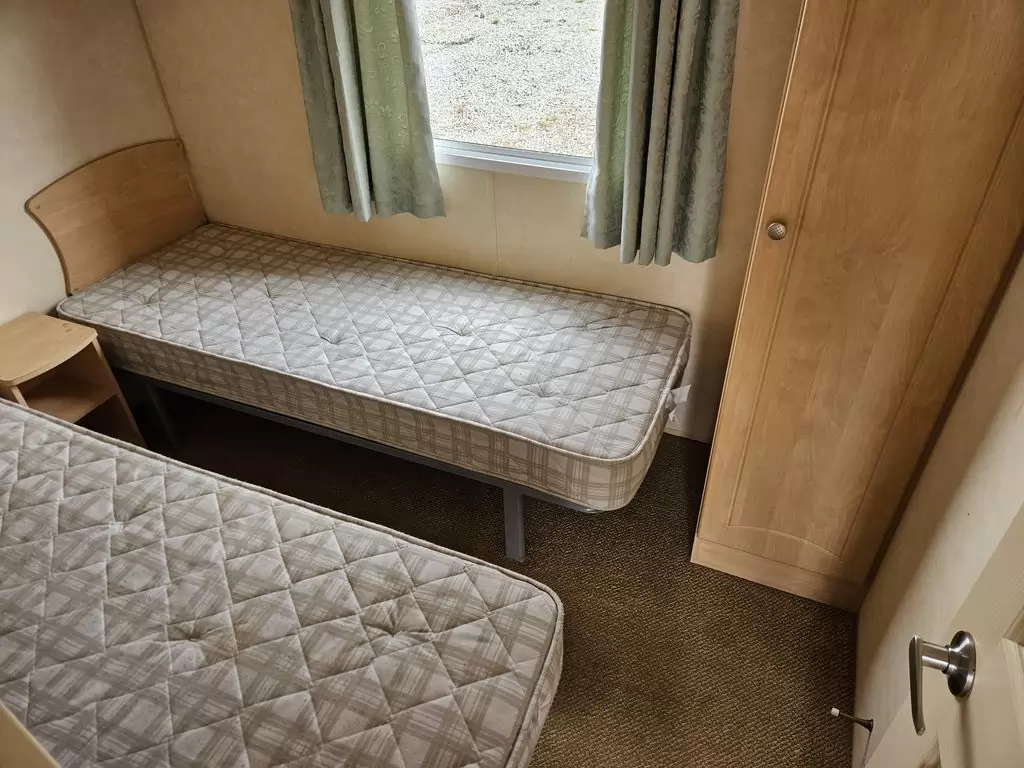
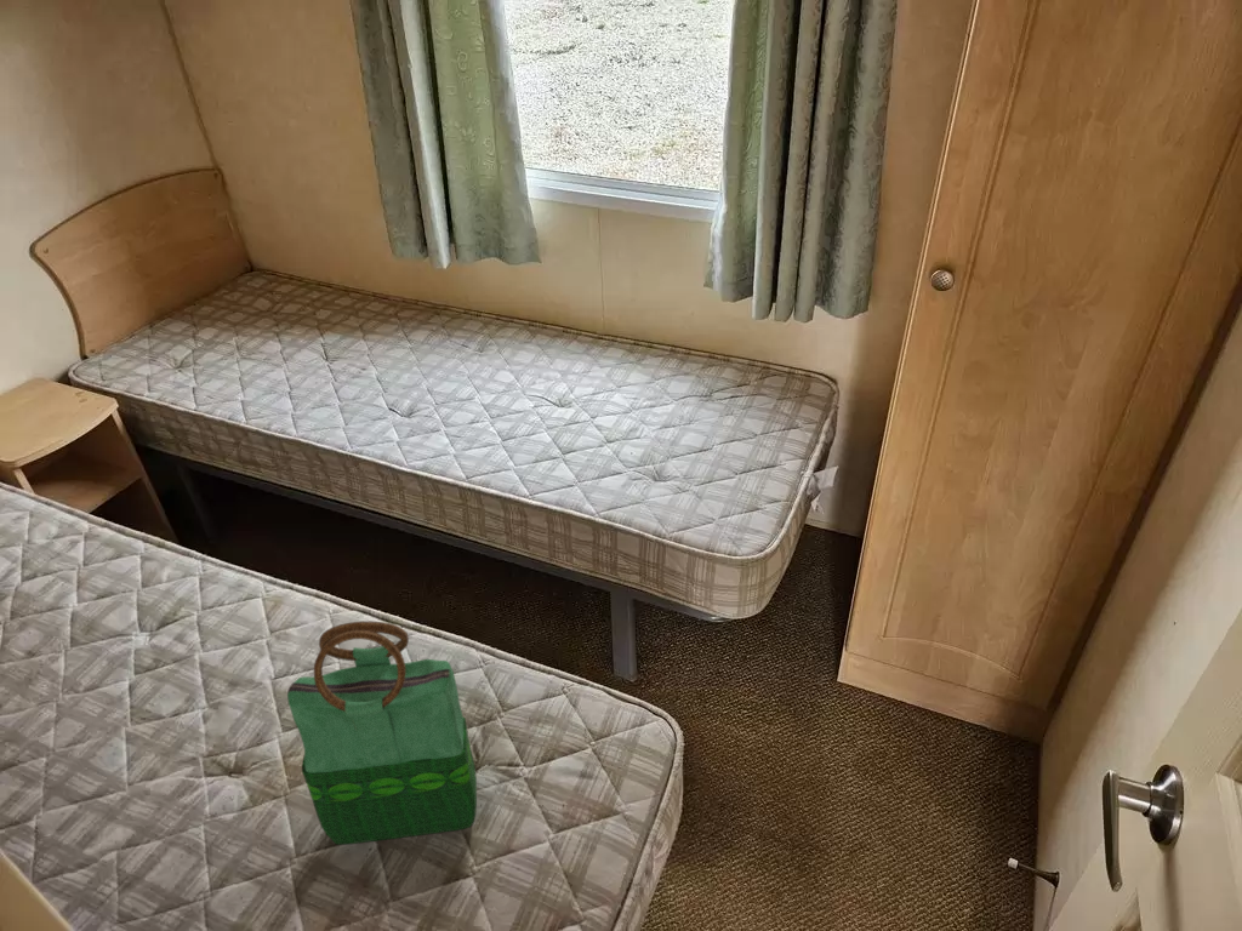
+ tote bag [286,621,478,846]
